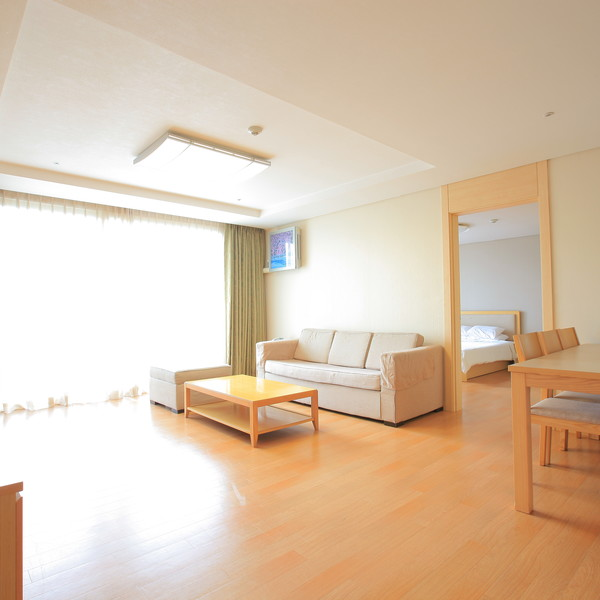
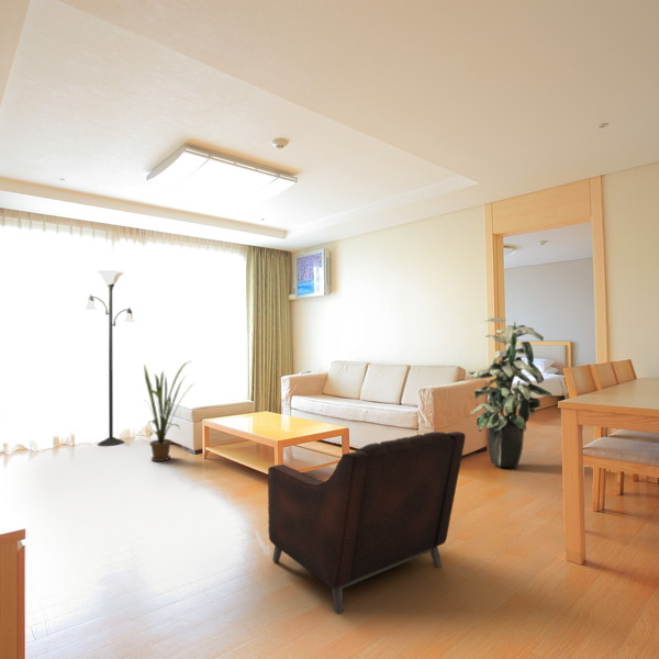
+ floor lamp [83,269,136,447]
+ indoor plant [467,316,554,469]
+ house plant [143,360,197,462]
+ armchair [267,431,467,615]
